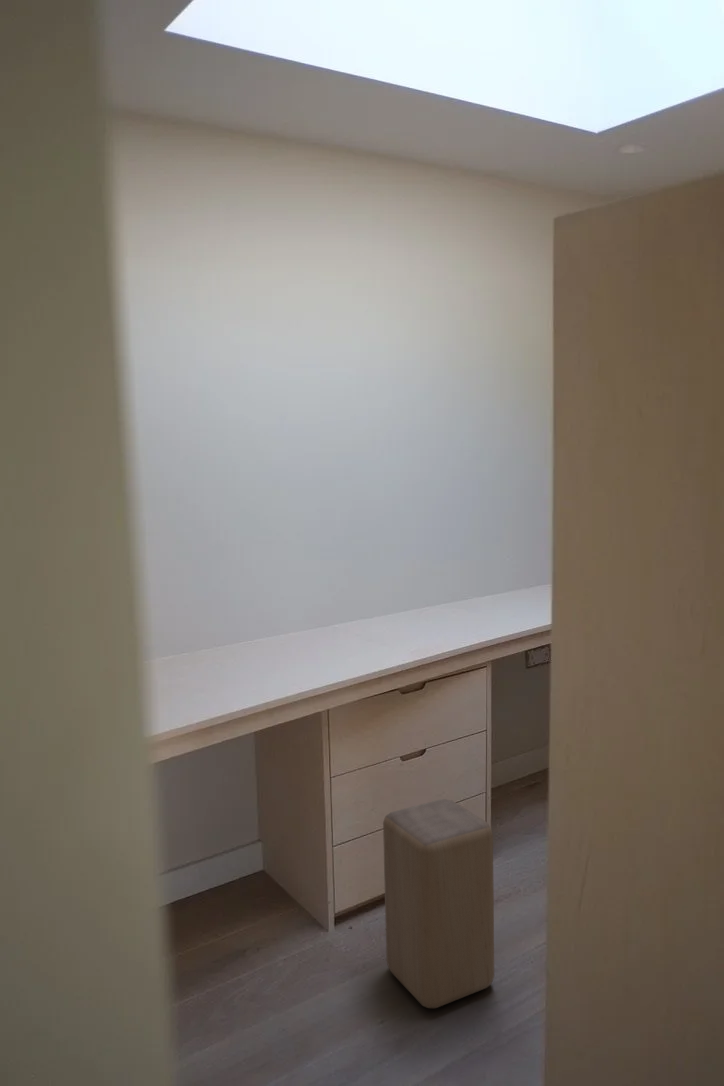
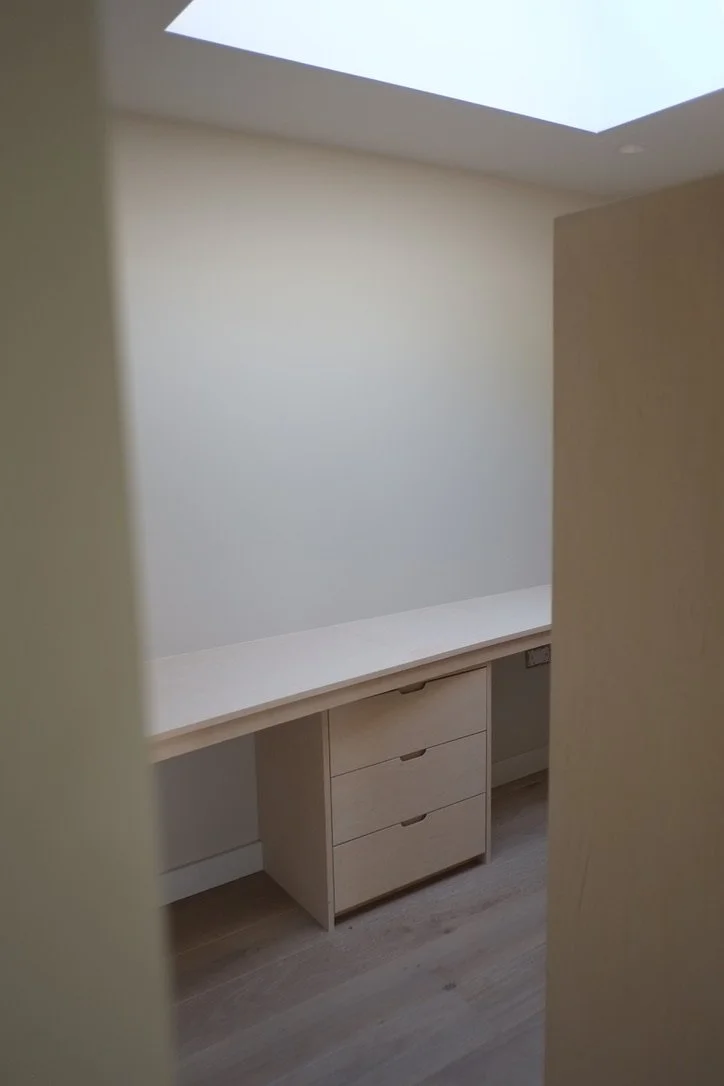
- stool [382,798,495,1009]
